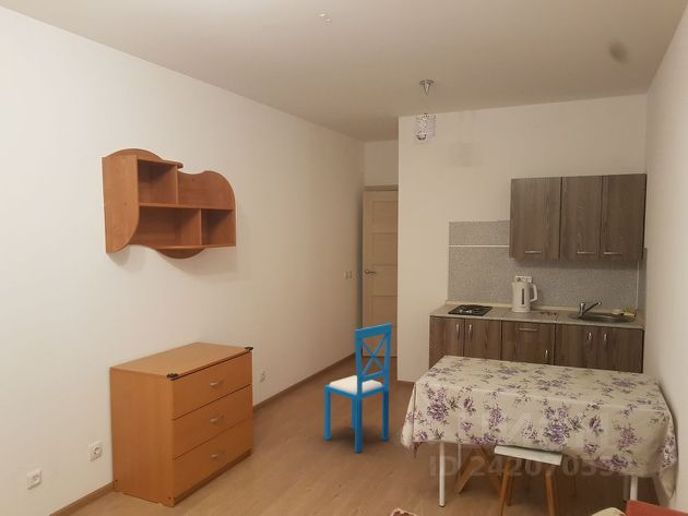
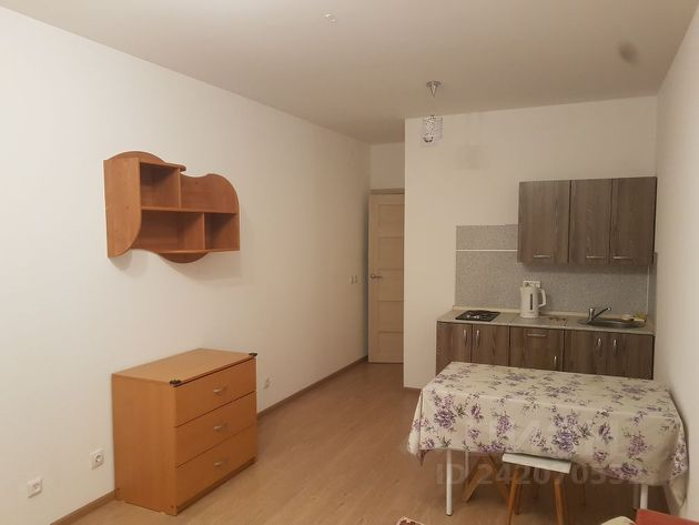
- dining chair [323,323,393,454]
